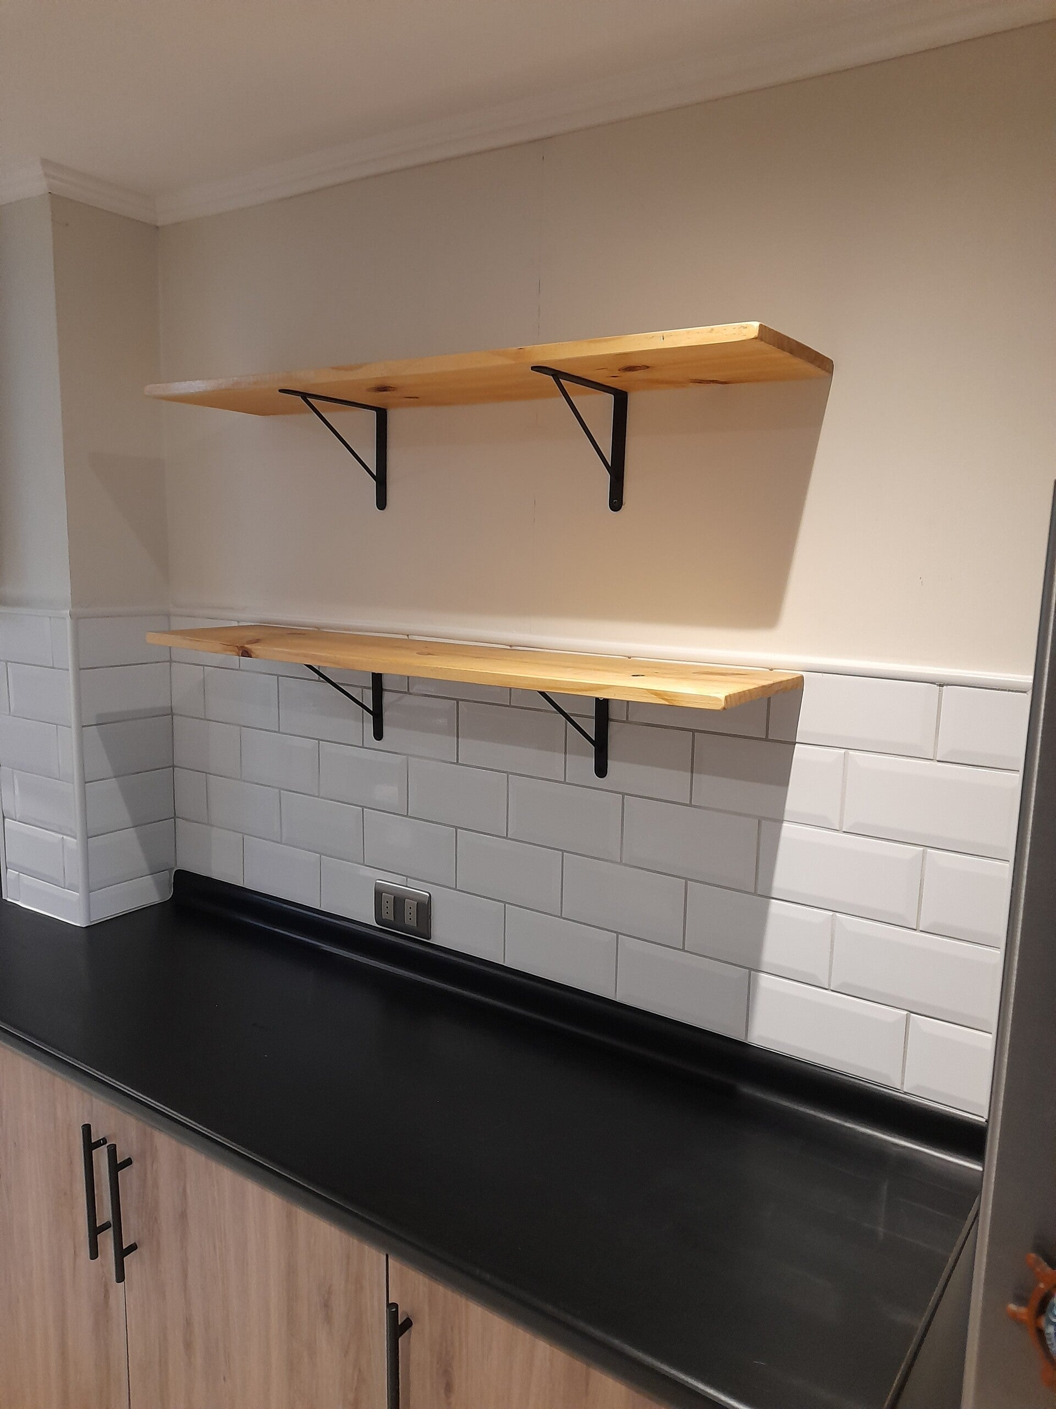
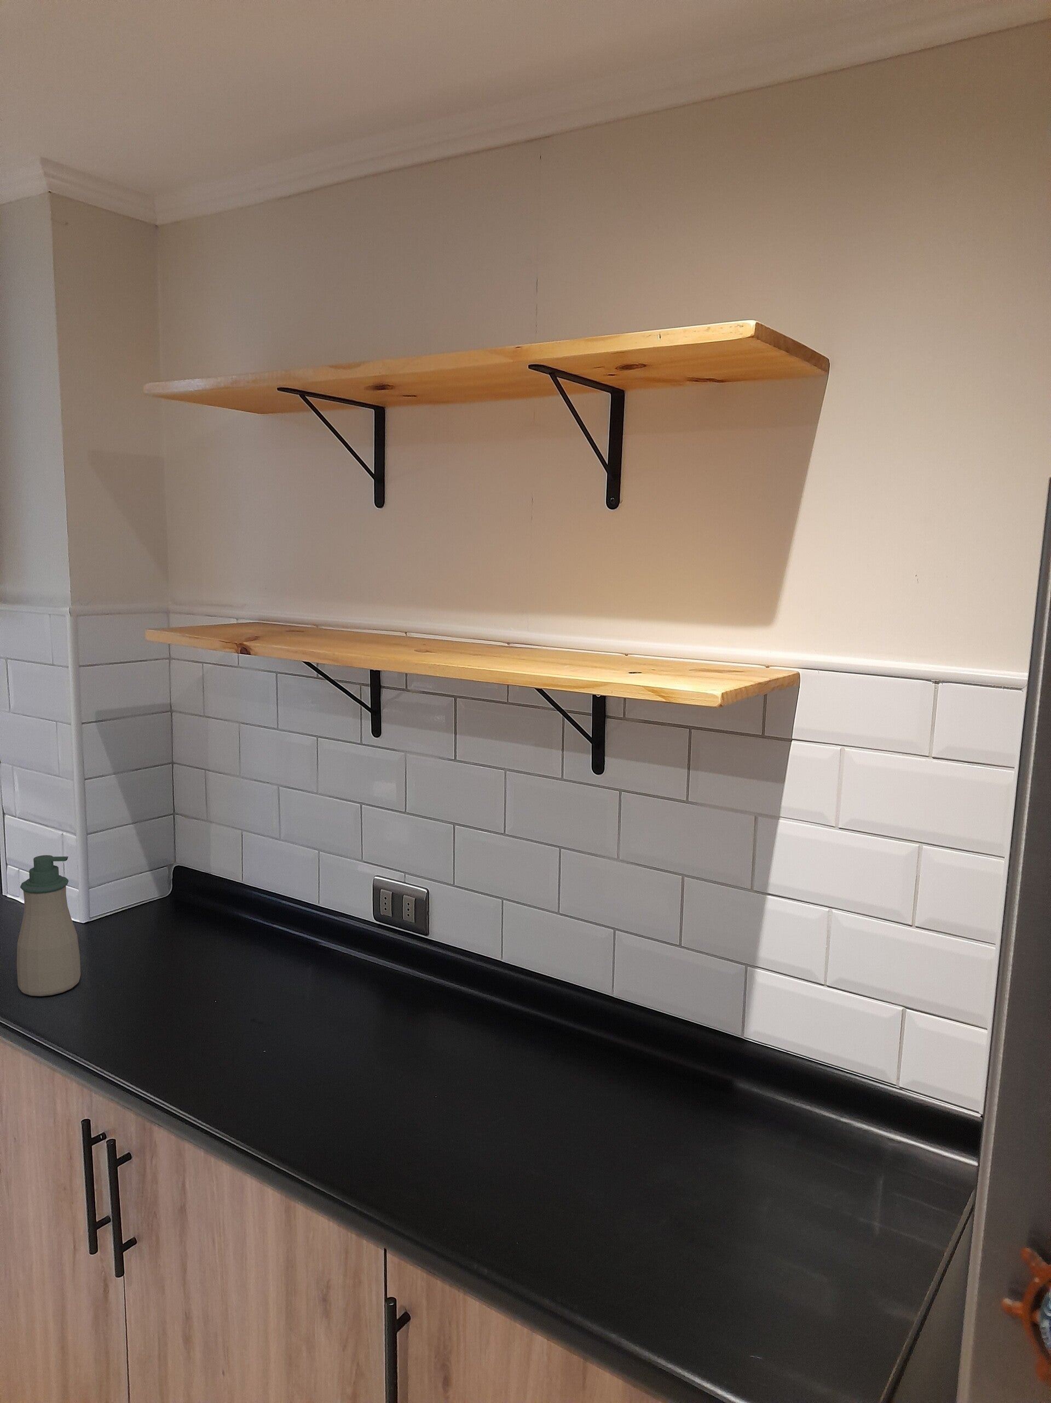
+ soap bottle [17,854,81,996]
